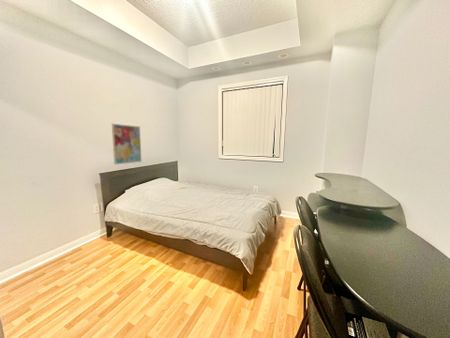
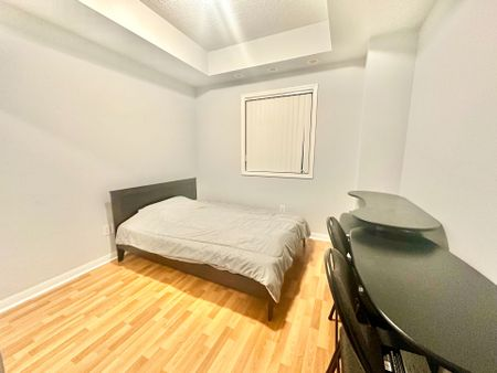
- wall art [111,123,142,166]
